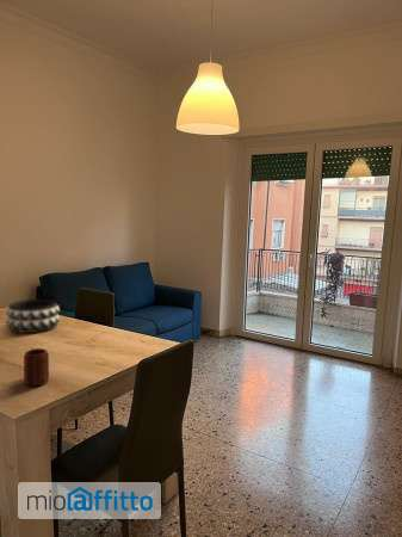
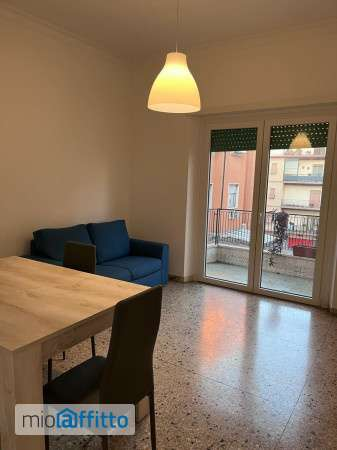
- decorative bowl [5,298,62,334]
- mug [23,347,50,387]
